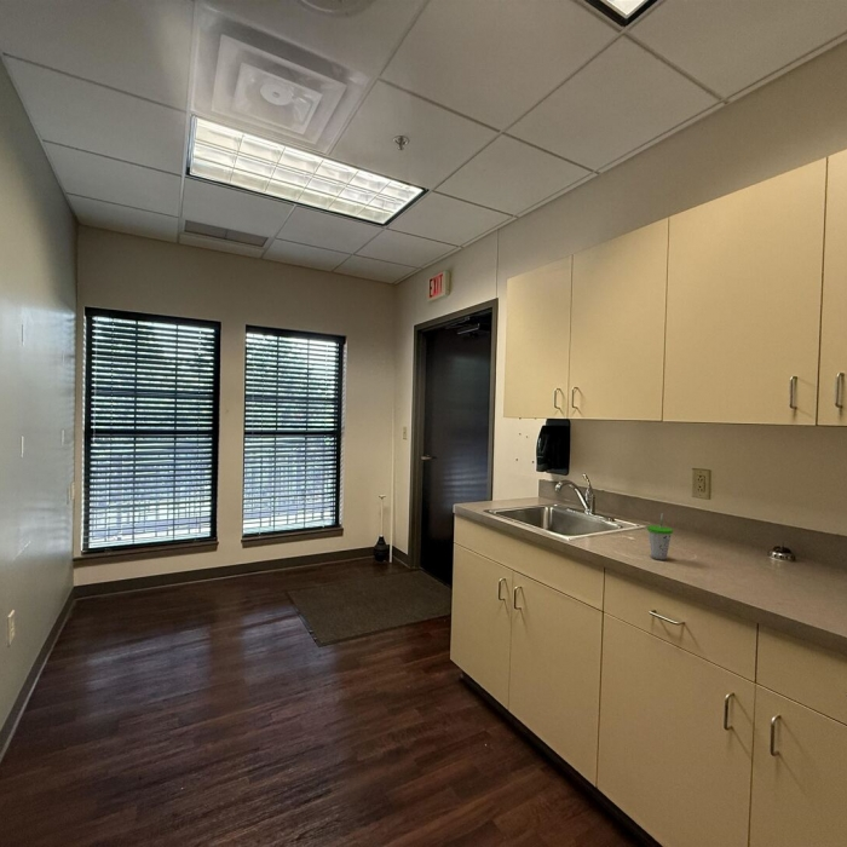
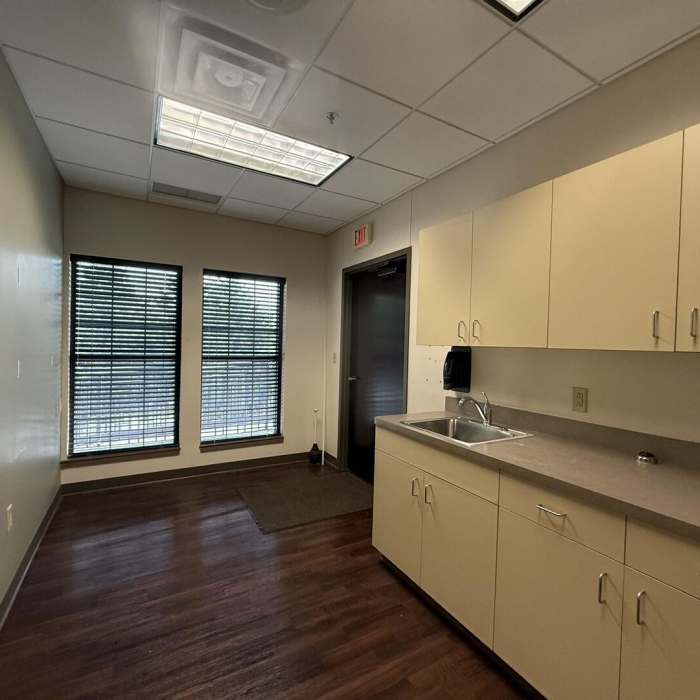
- cup [646,512,674,561]
